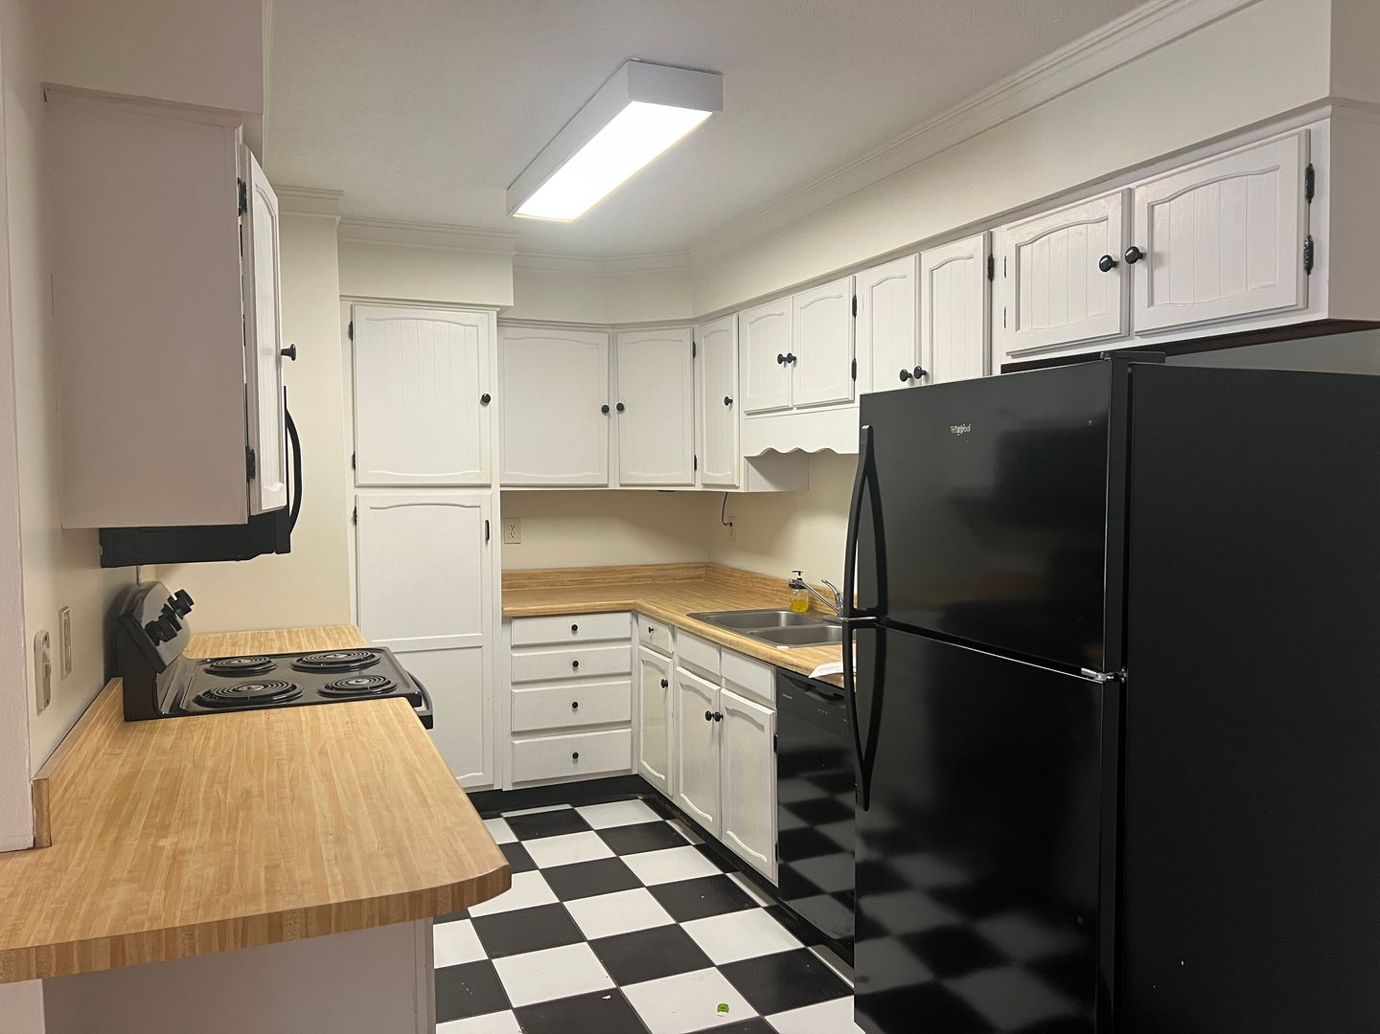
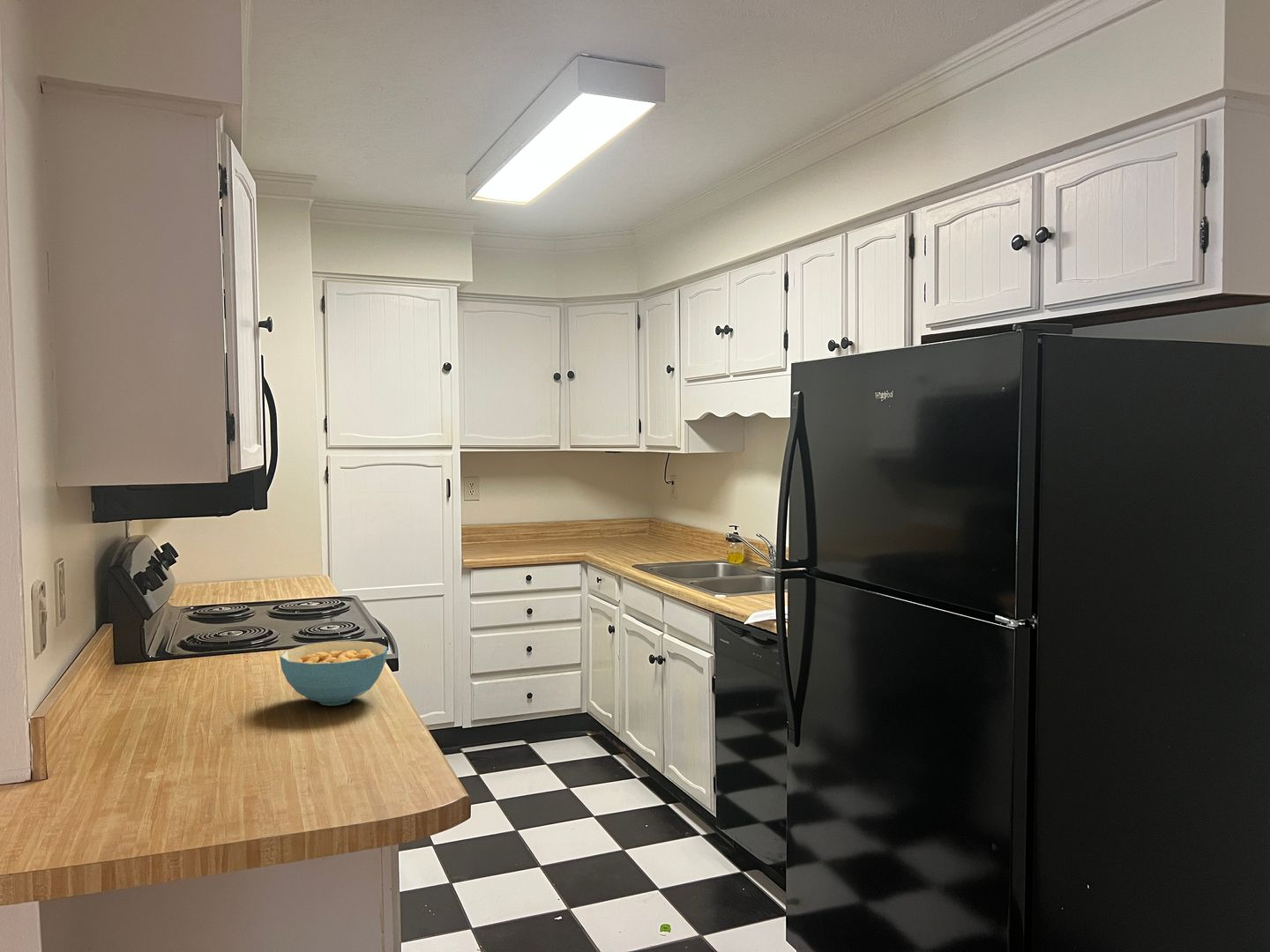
+ cereal bowl [279,640,388,706]
